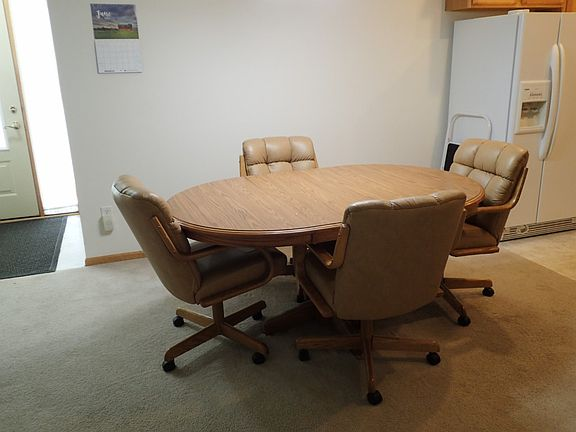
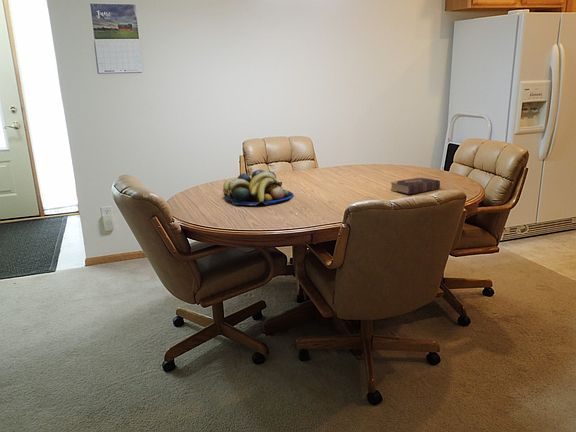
+ fruit bowl [222,169,294,206]
+ book [389,176,441,195]
